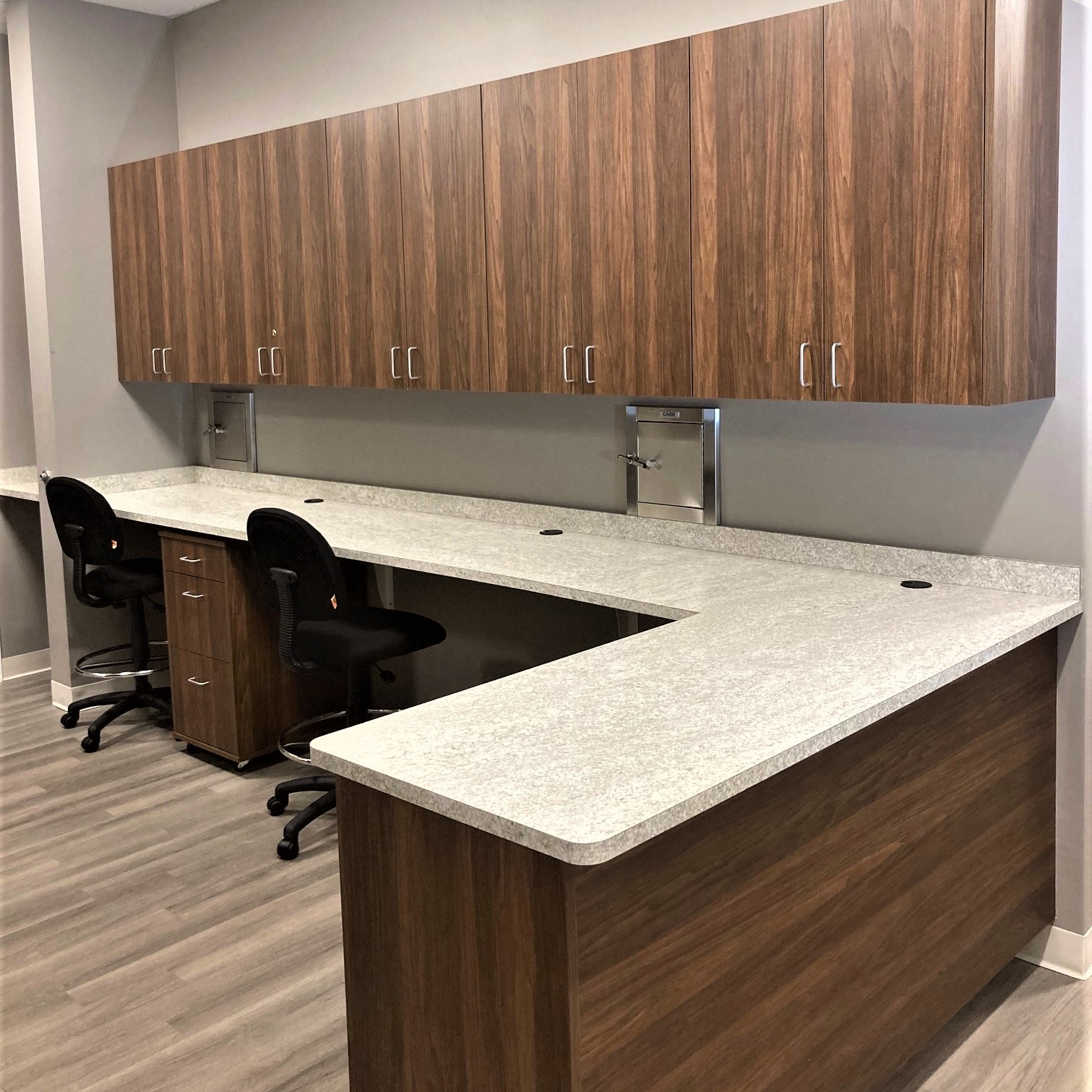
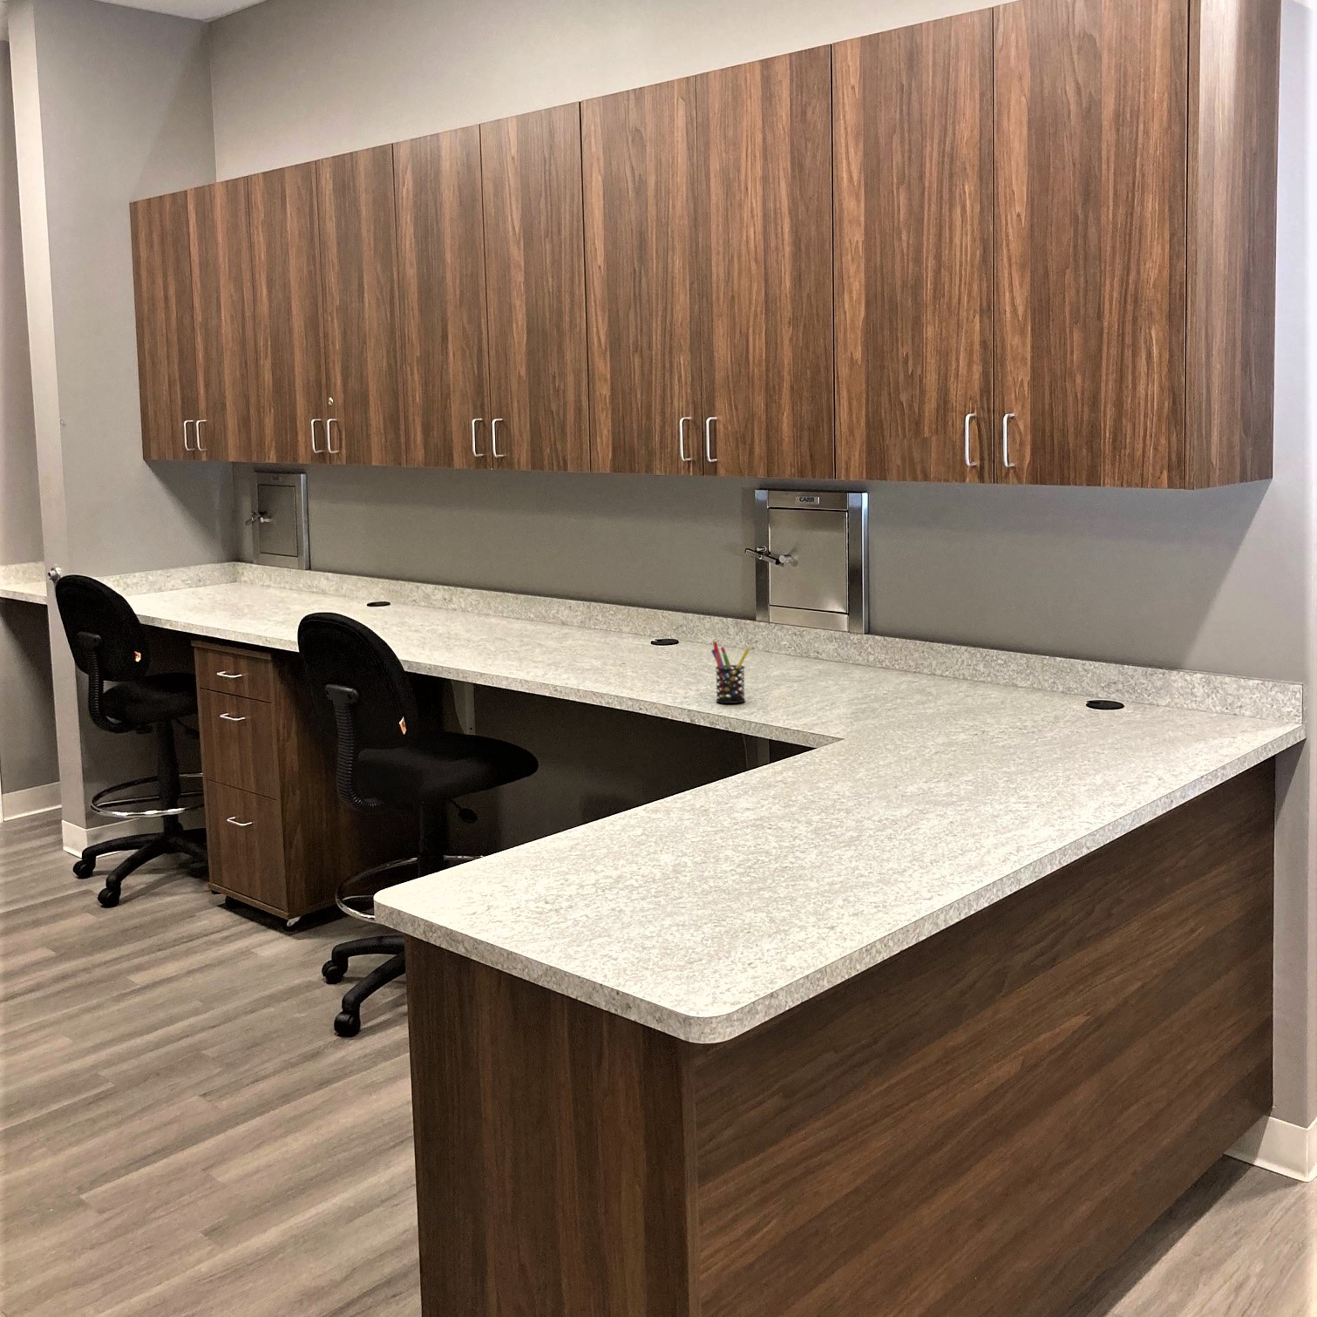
+ pen holder [710,640,750,704]
